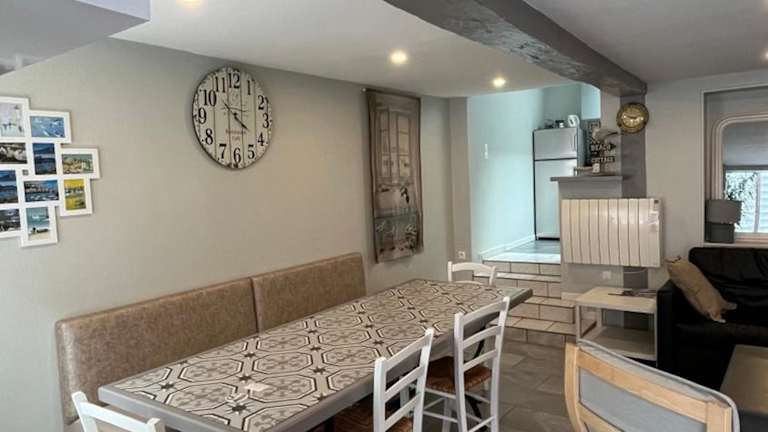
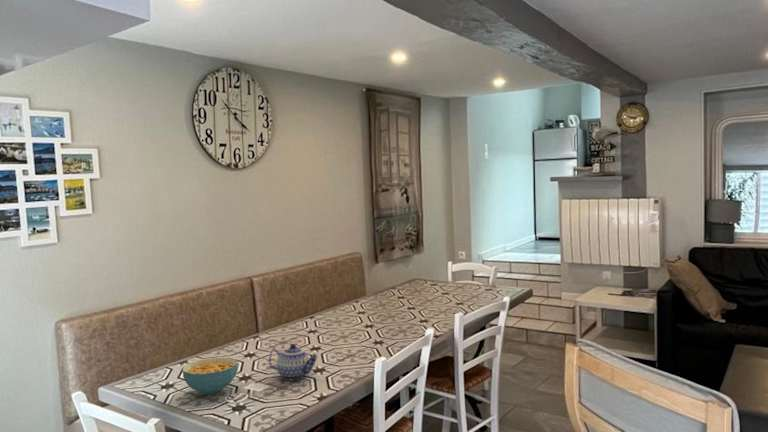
+ cereal bowl [182,357,239,395]
+ teapot [268,343,318,381]
